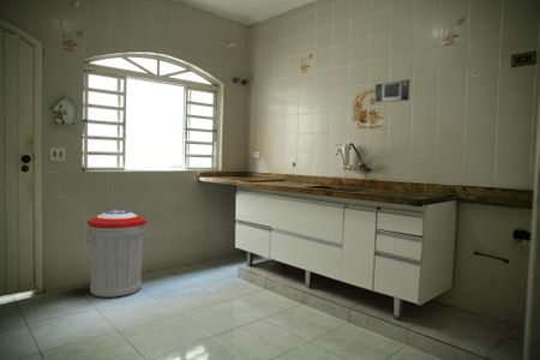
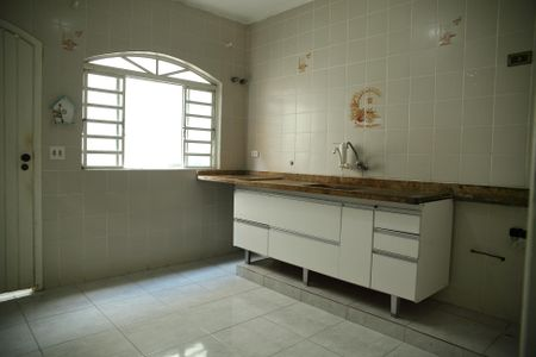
- calendar [373,78,410,103]
- trash can [85,210,148,299]
